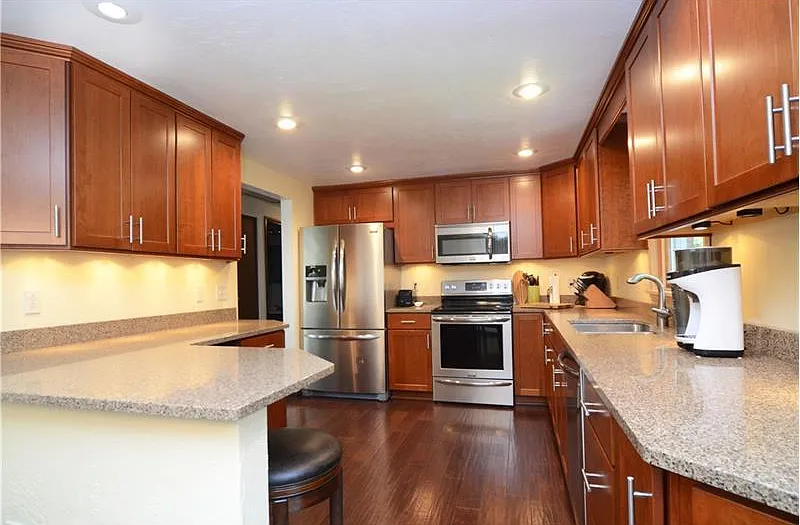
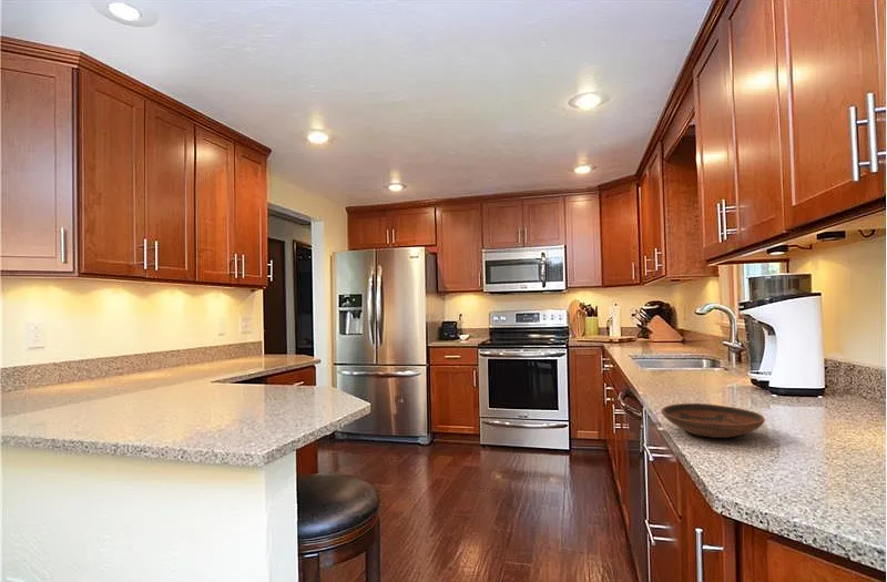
+ bowl [660,402,766,439]
